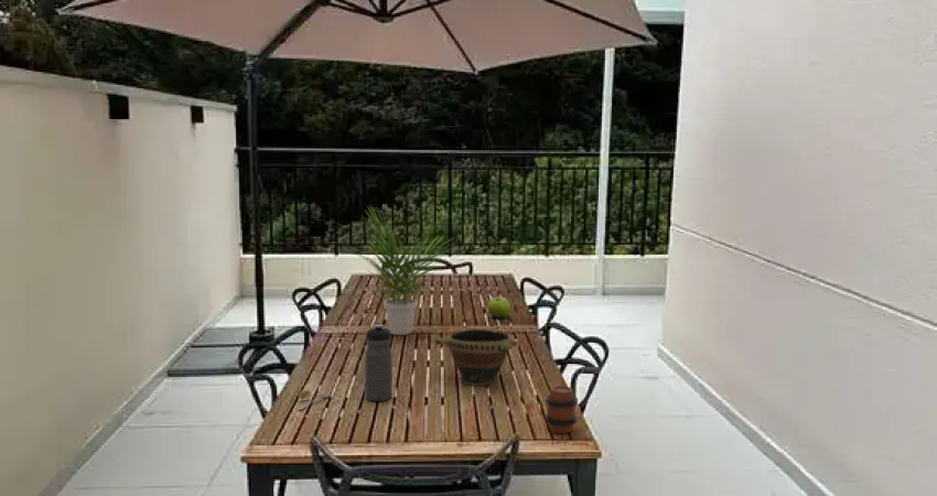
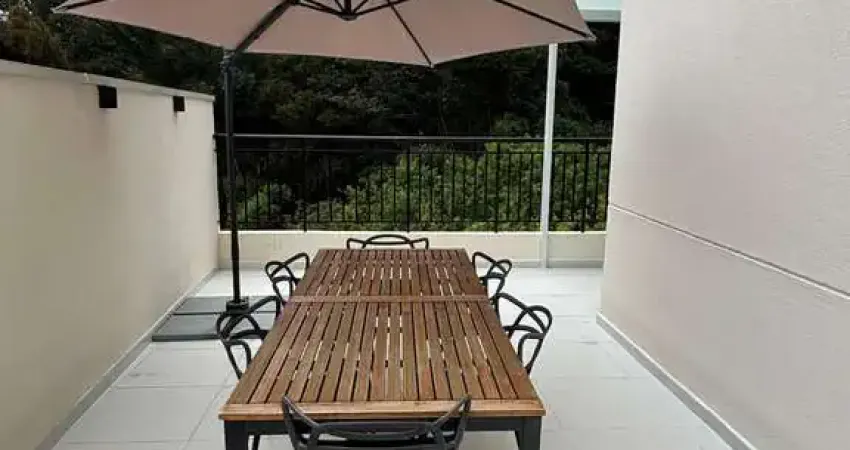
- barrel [543,385,579,434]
- bowl [434,328,519,387]
- potted plant [341,204,456,336]
- water bottle [364,323,394,402]
- fruit [487,295,511,320]
- spoon [297,389,332,411]
